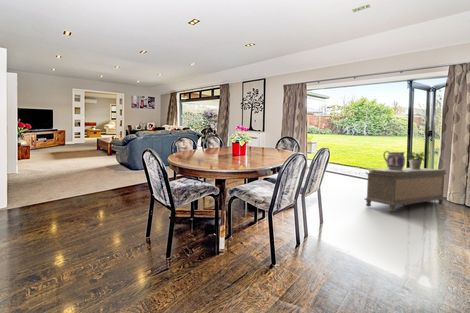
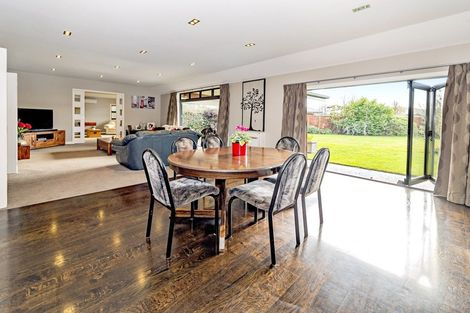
- potted plant [405,150,428,169]
- bench [363,167,448,213]
- pitcher [382,150,406,170]
